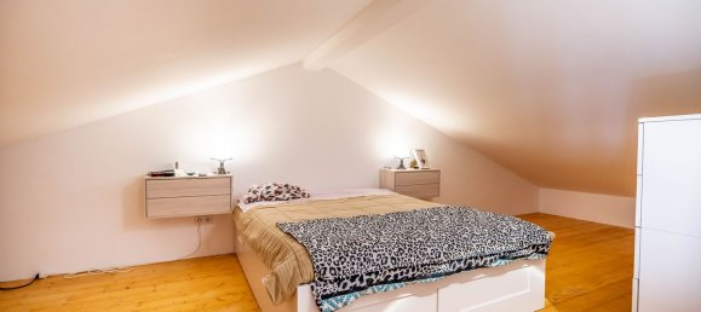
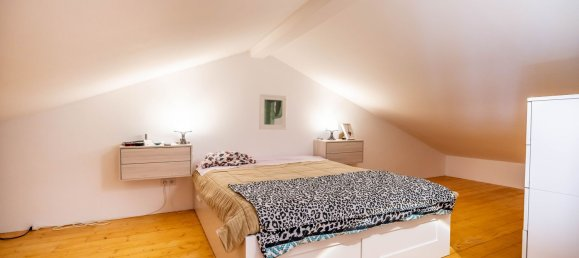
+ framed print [258,93,288,130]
